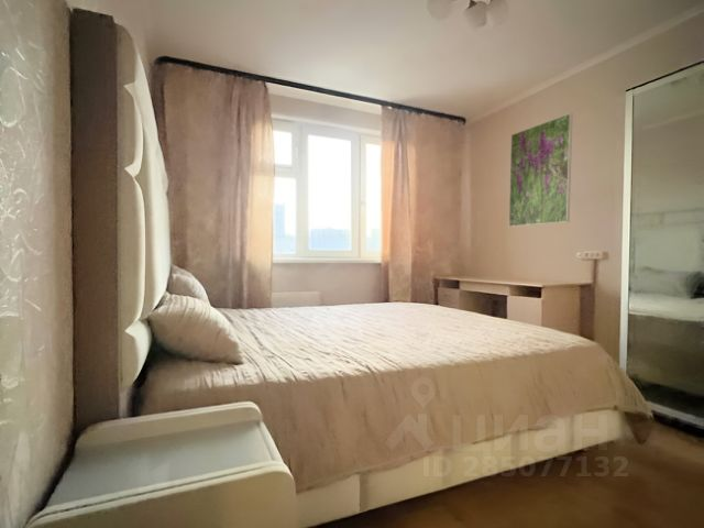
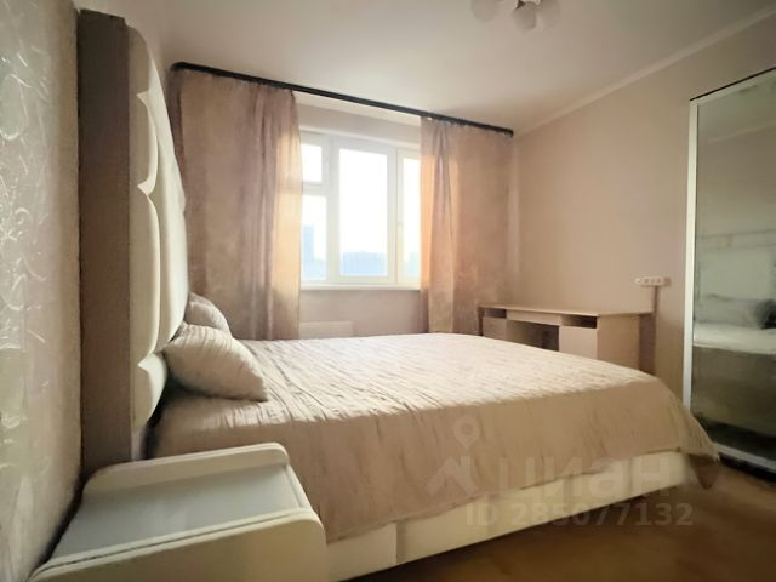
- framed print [508,112,574,228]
